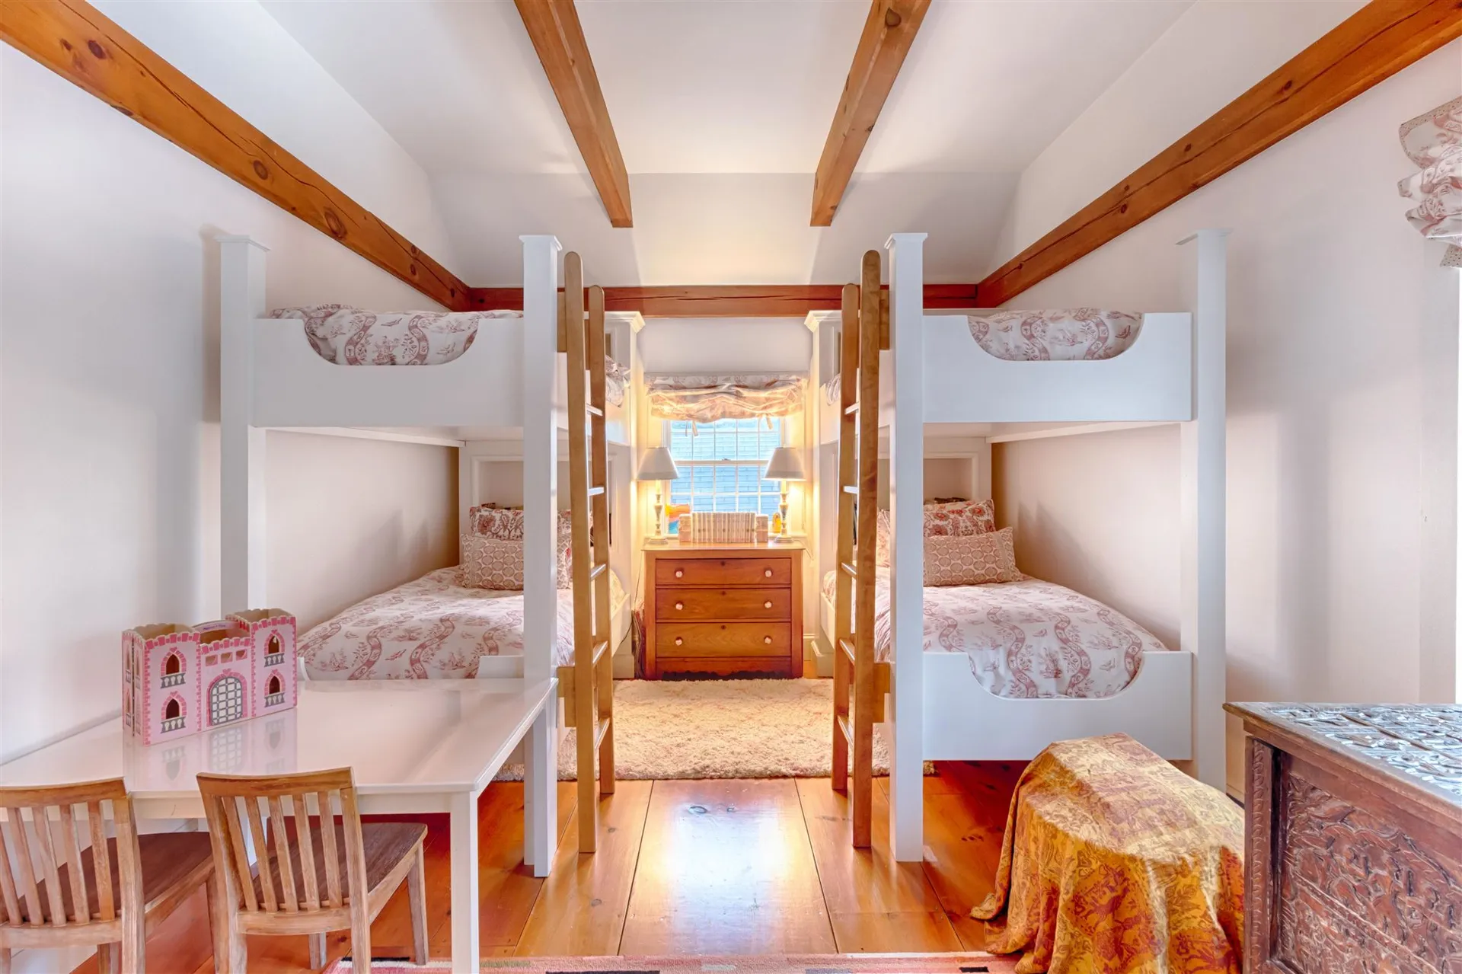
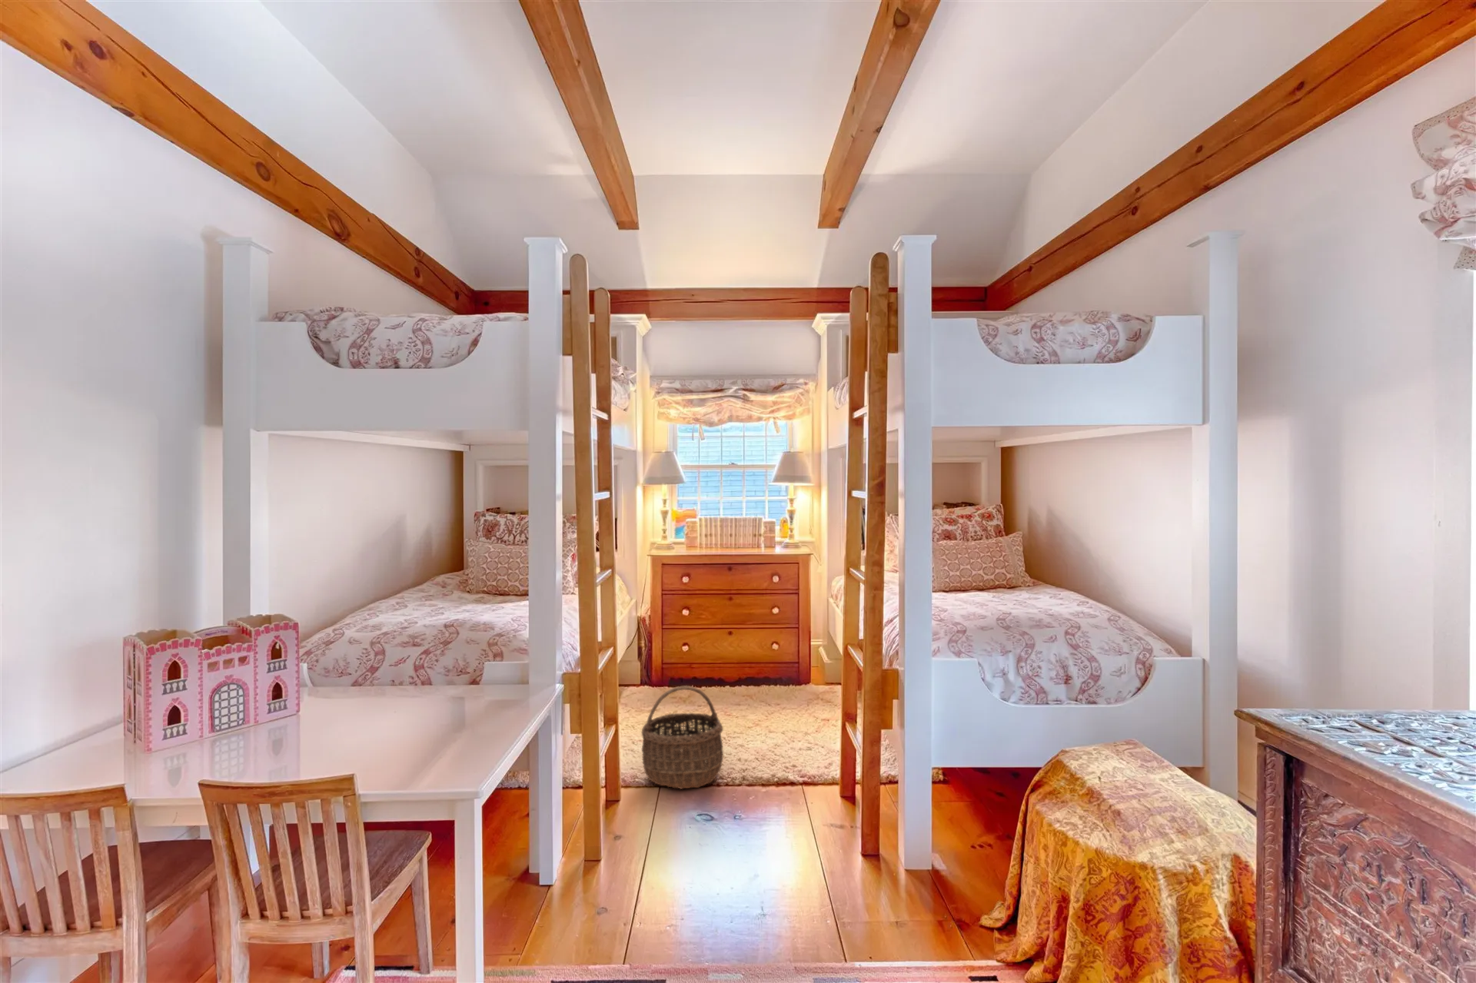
+ wicker basket [641,685,724,790]
